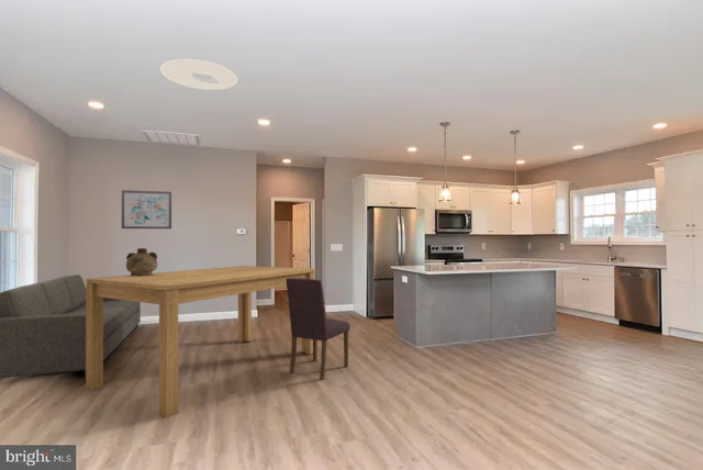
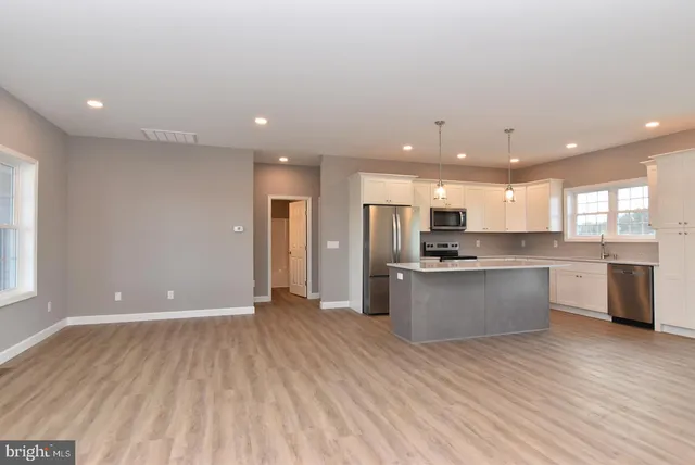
- ceramic jug [125,247,158,276]
- dining table [85,265,316,418]
- wall art [121,189,172,230]
- ceiling light [159,58,238,91]
- sofa [0,273,142,379]
- dining chair [286,278,352,381]
